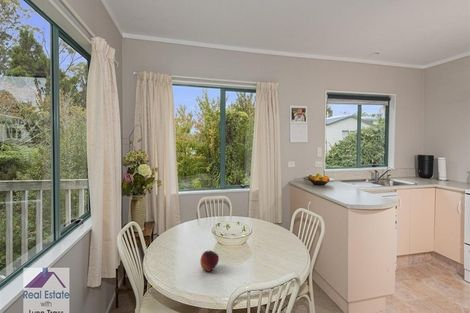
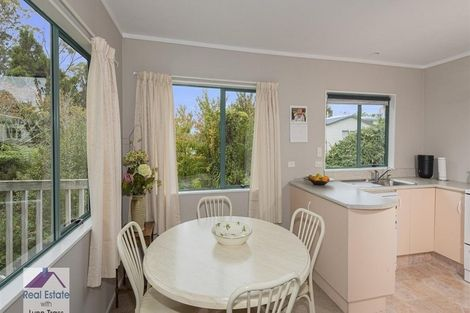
- fruit [199,249,220,272]
